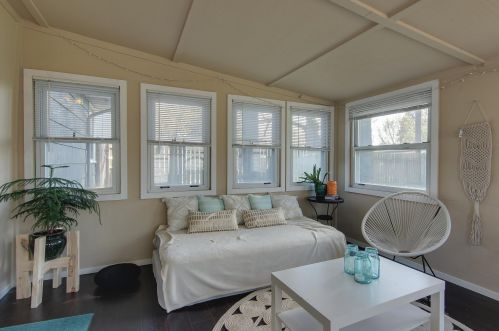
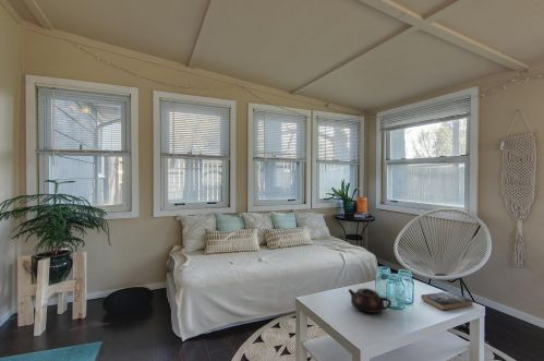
+ teapot [347,287,392,314]
+ book [420,290,473,311]
